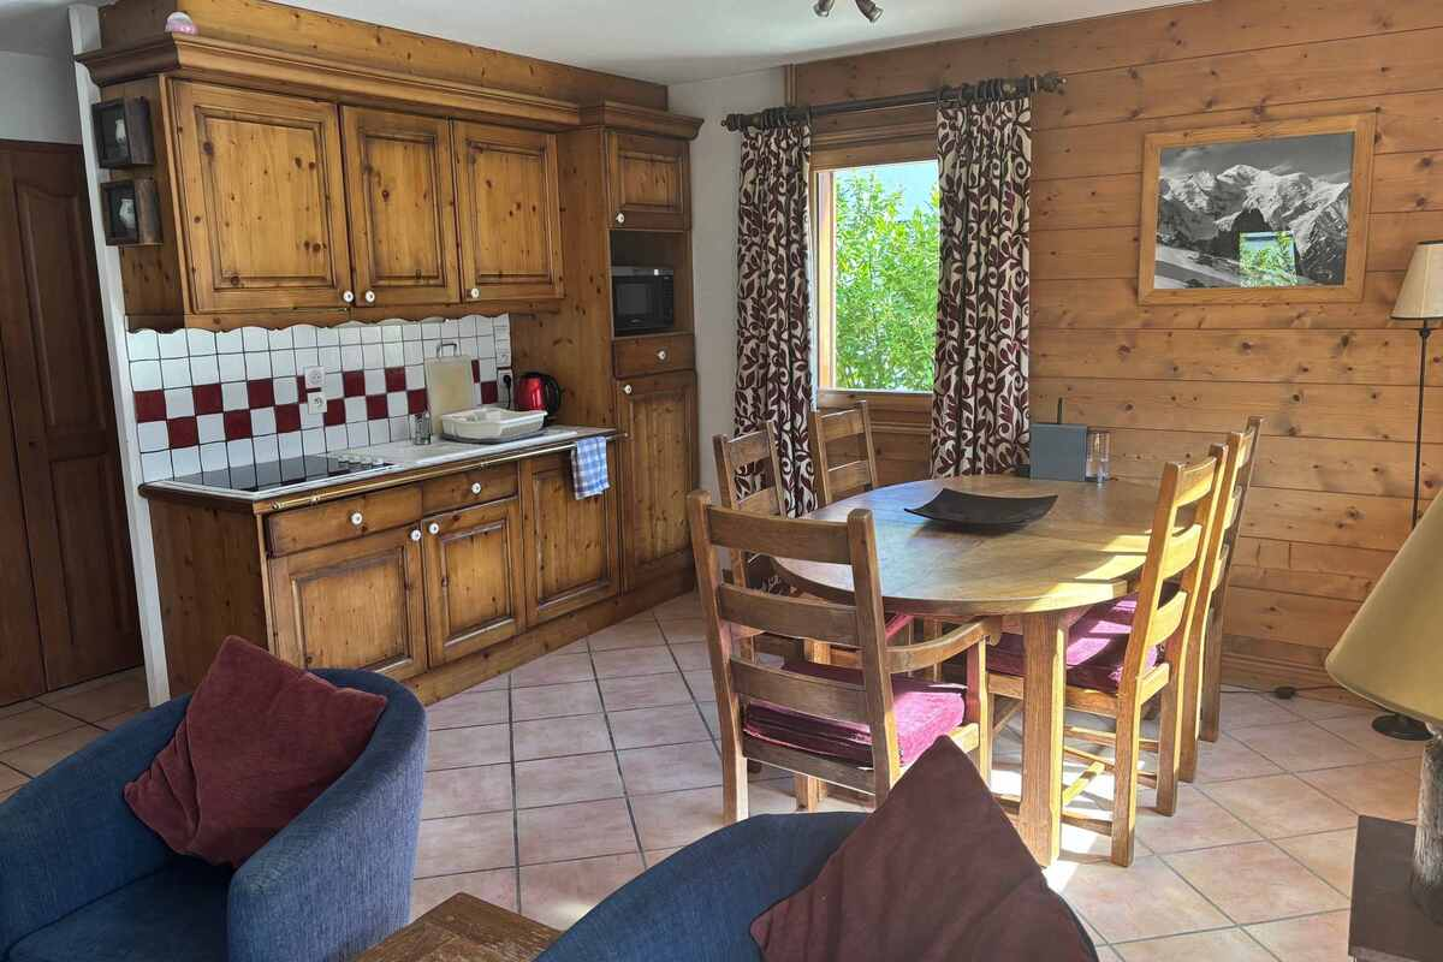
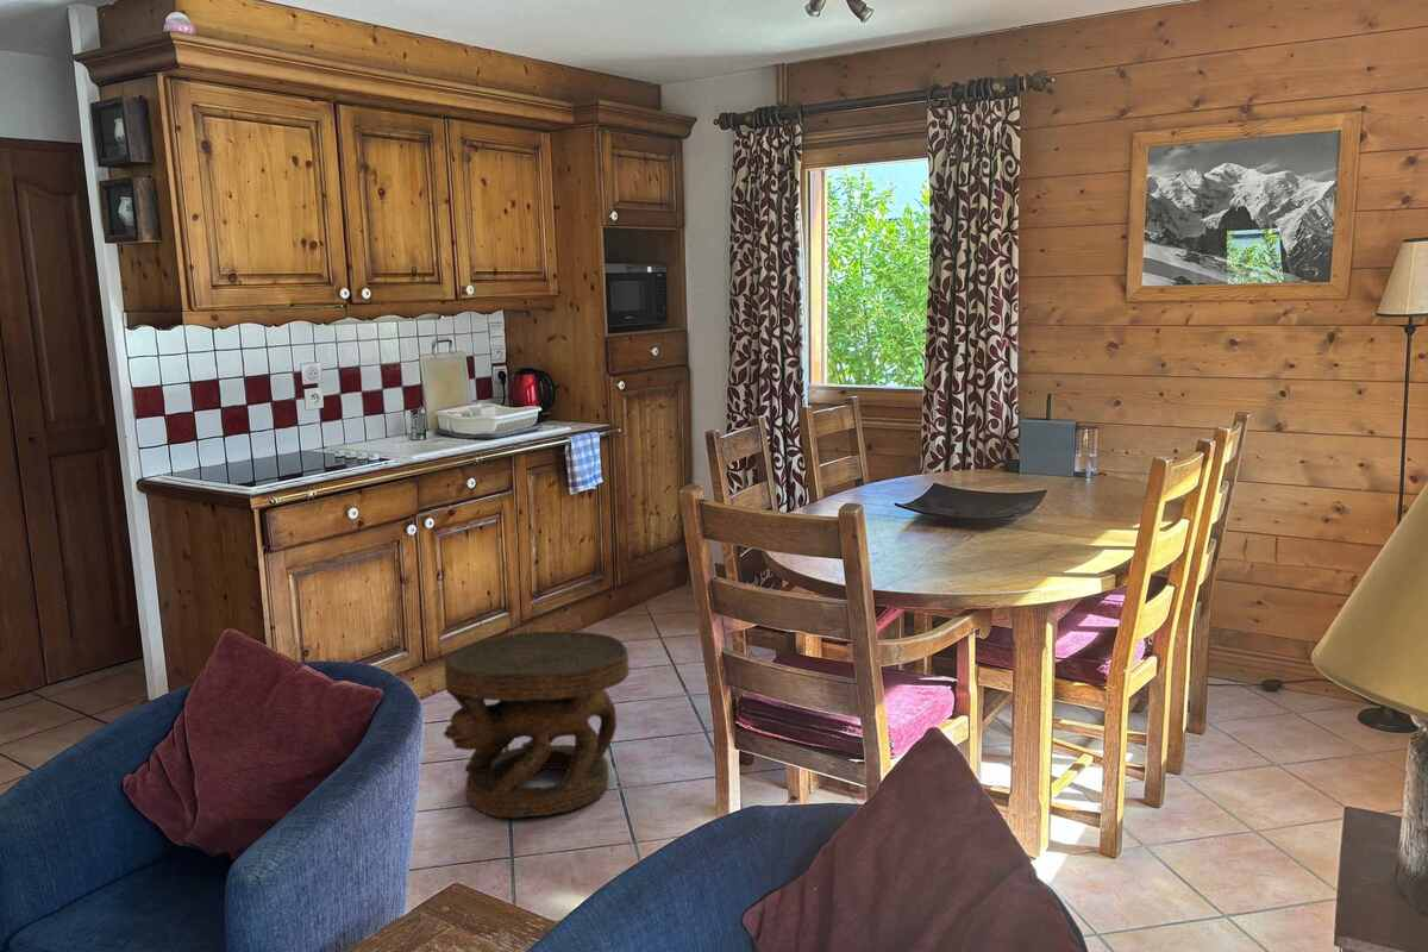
+ side table [441,631,631,819]
